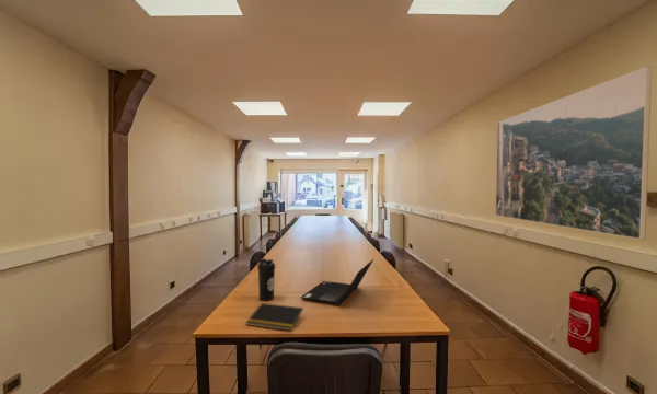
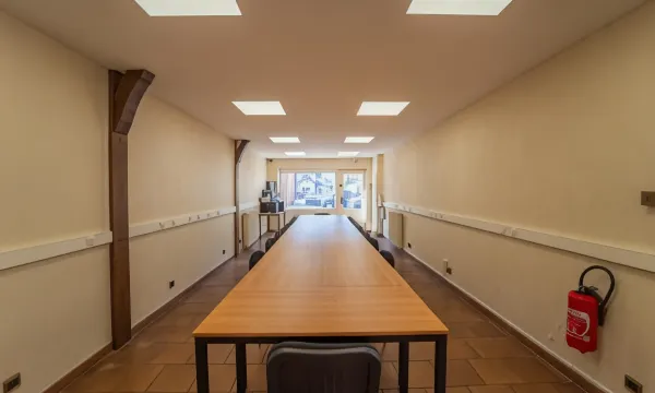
- water bottle [256,257,276,302]
- notepad [245,302,304,332]
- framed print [495,66,653,241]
- laptop computer [300,258,374,306]
